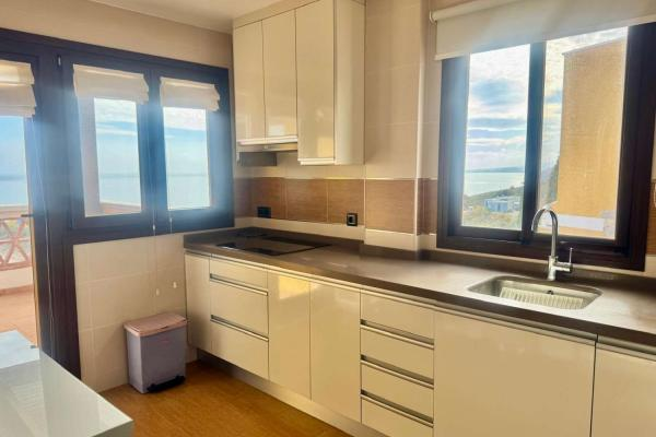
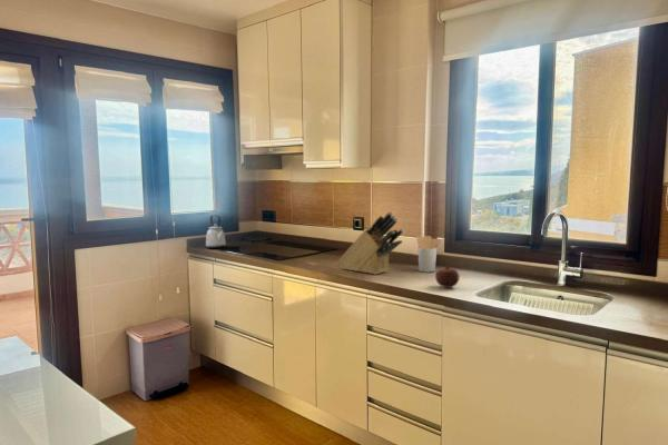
+ kettle [205,214,227,249]
+ fruit [434,265,461,288]
+ knife block [335,210,404,276]
+ utensil holder [415,235,441,274]
